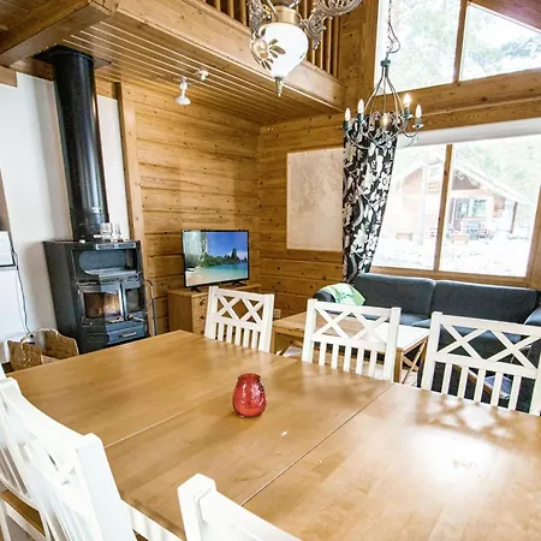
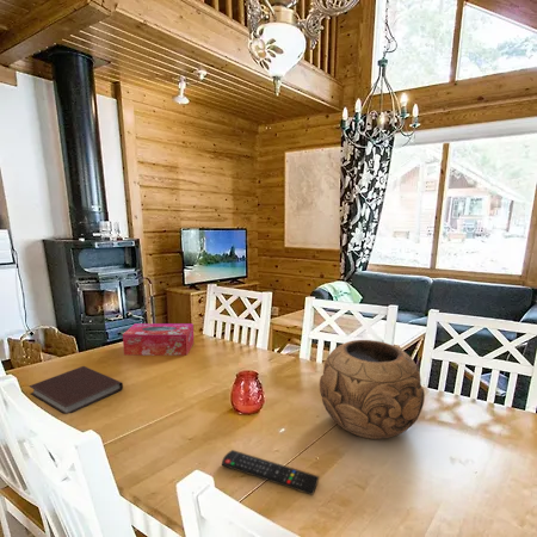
+ notebook [27,365,124,415]
+ decorative bowl [319,339,426,440]
+ tissue box [122,322,195,357]
+ remote control [221,449,320,496]
